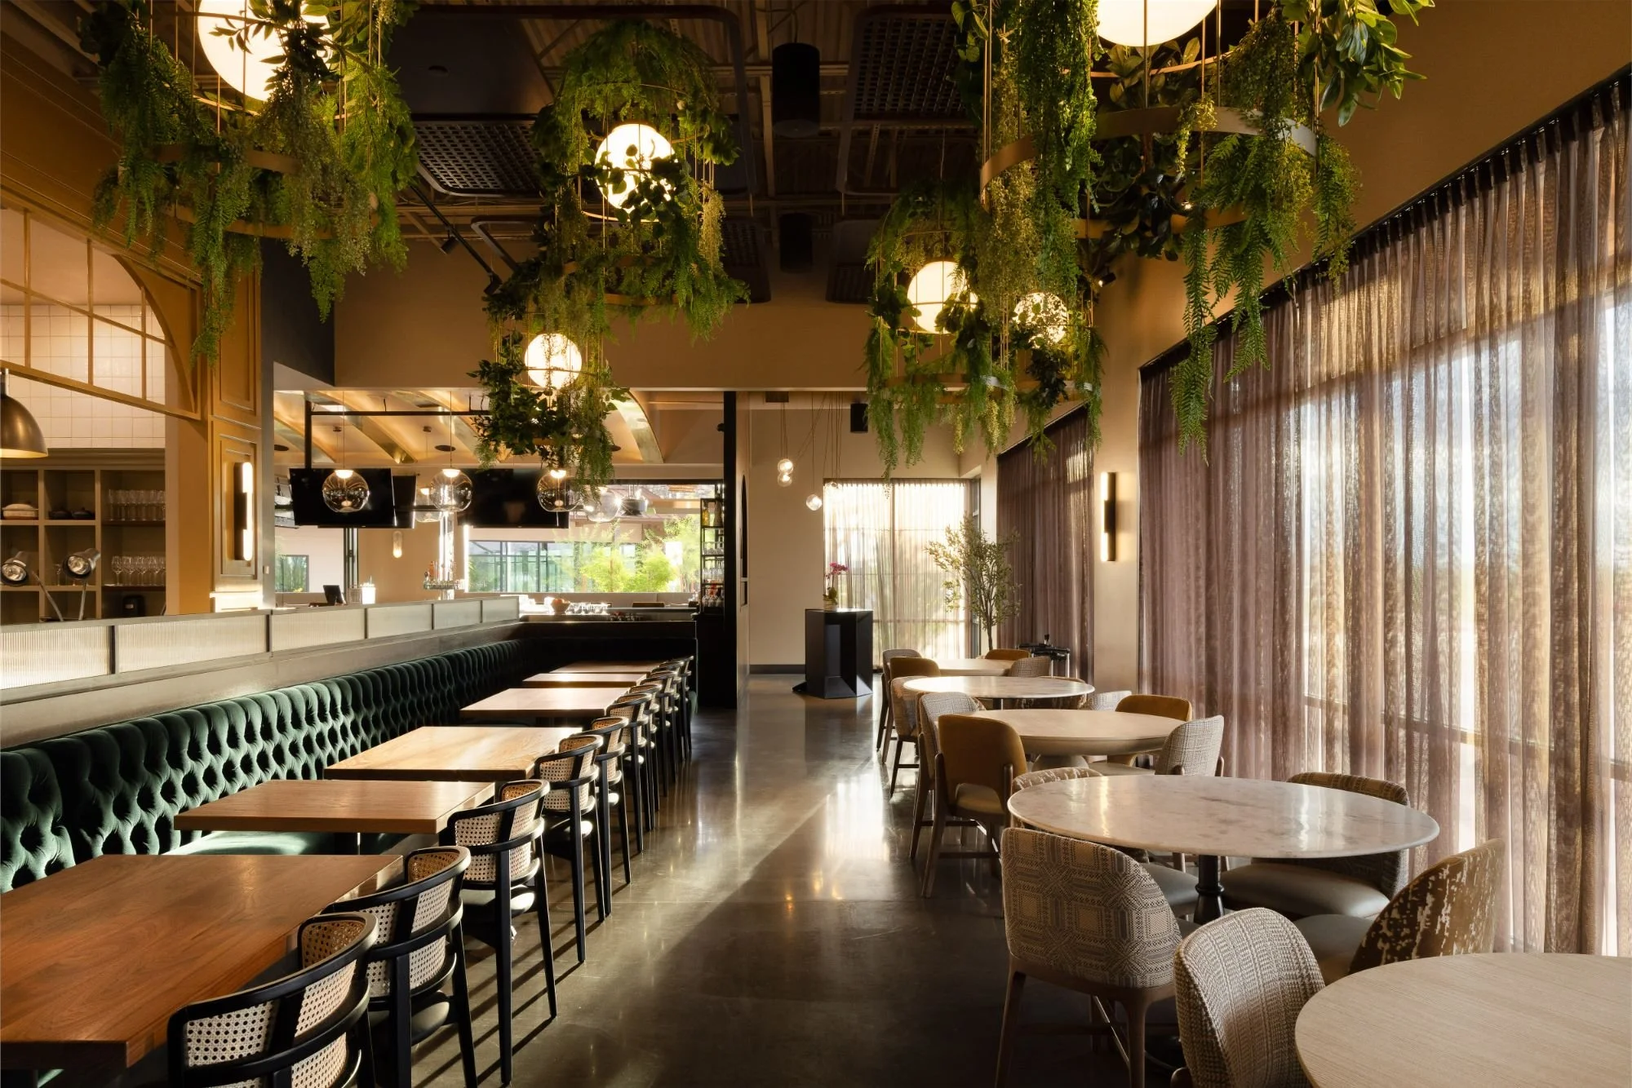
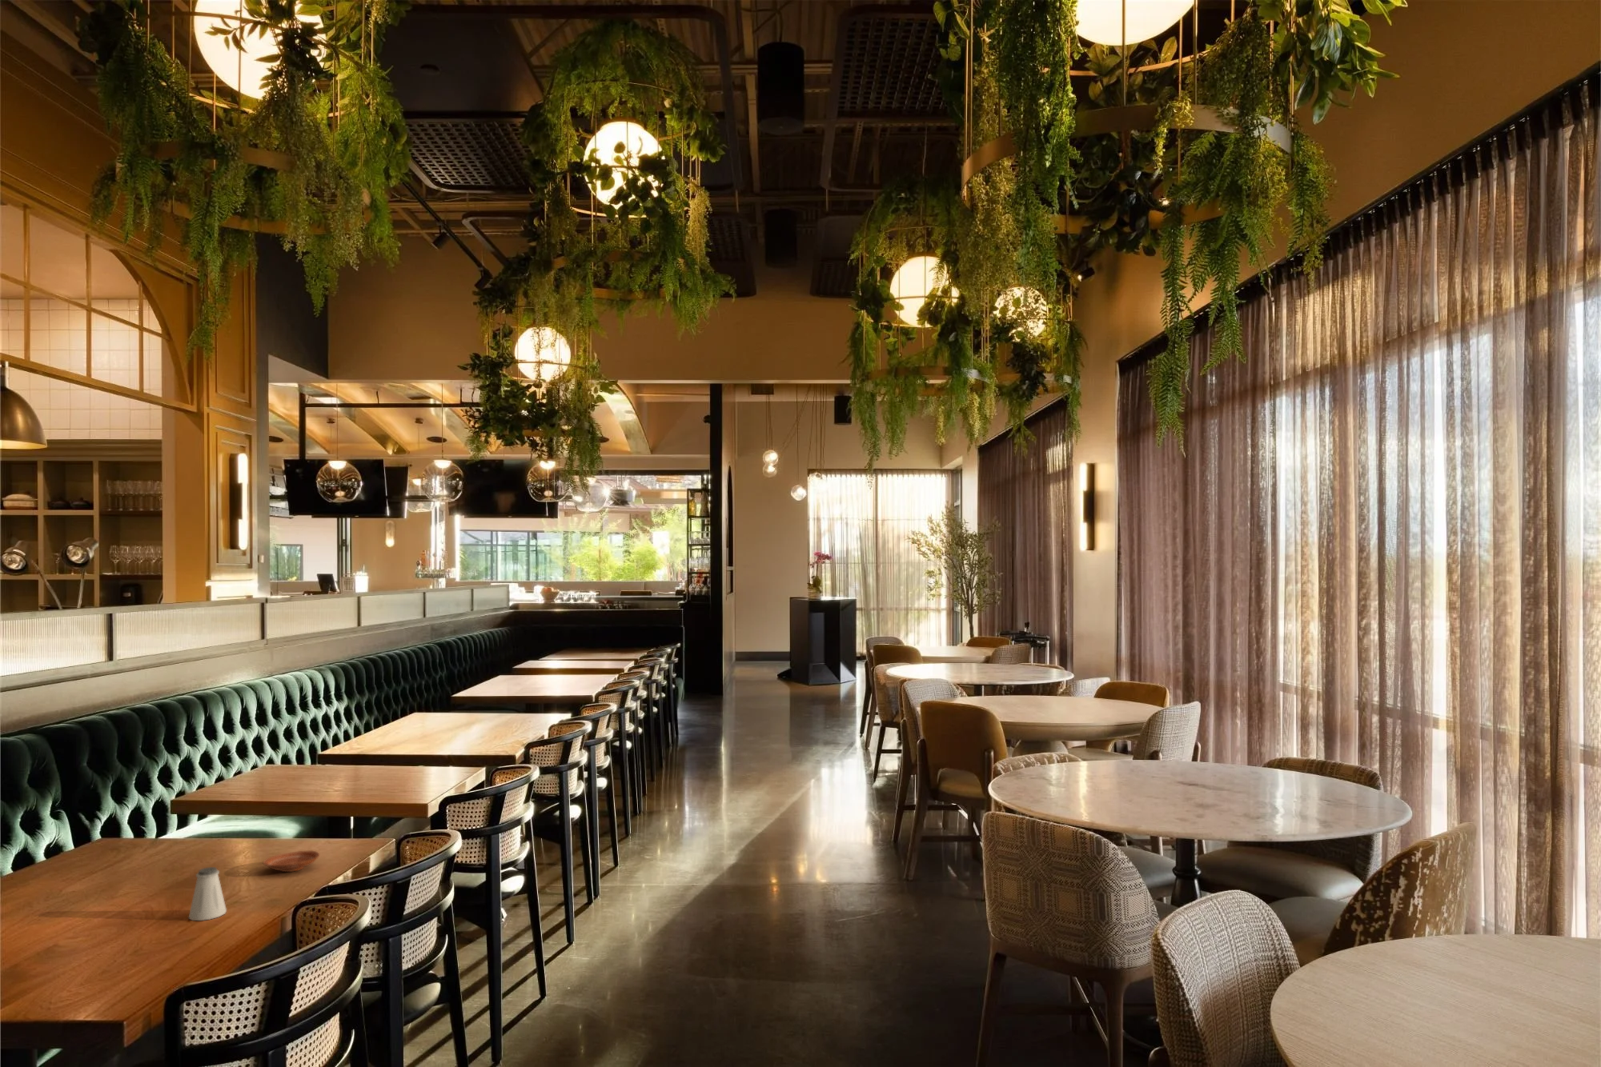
+ plate [262,850,320,873]
+ saltshaker [188,866,228,922]
